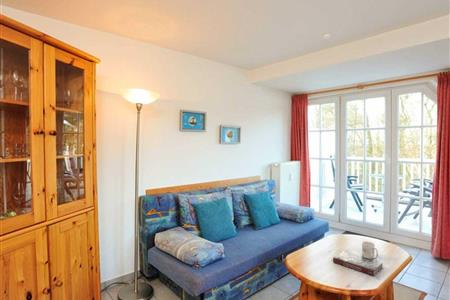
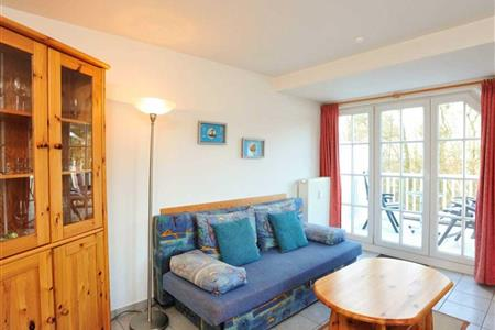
- book [332,250,384,277]
- mug [361,240,379,260]
